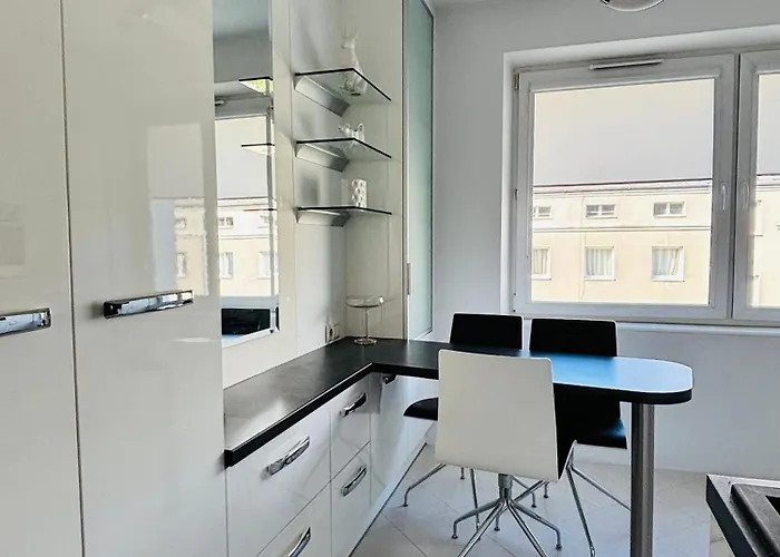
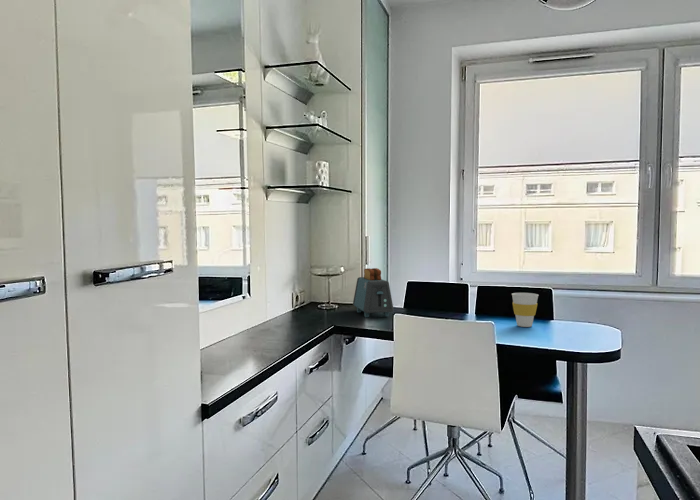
+ cup [511,292,540,328]
+ toaster [352,267,395,318]
